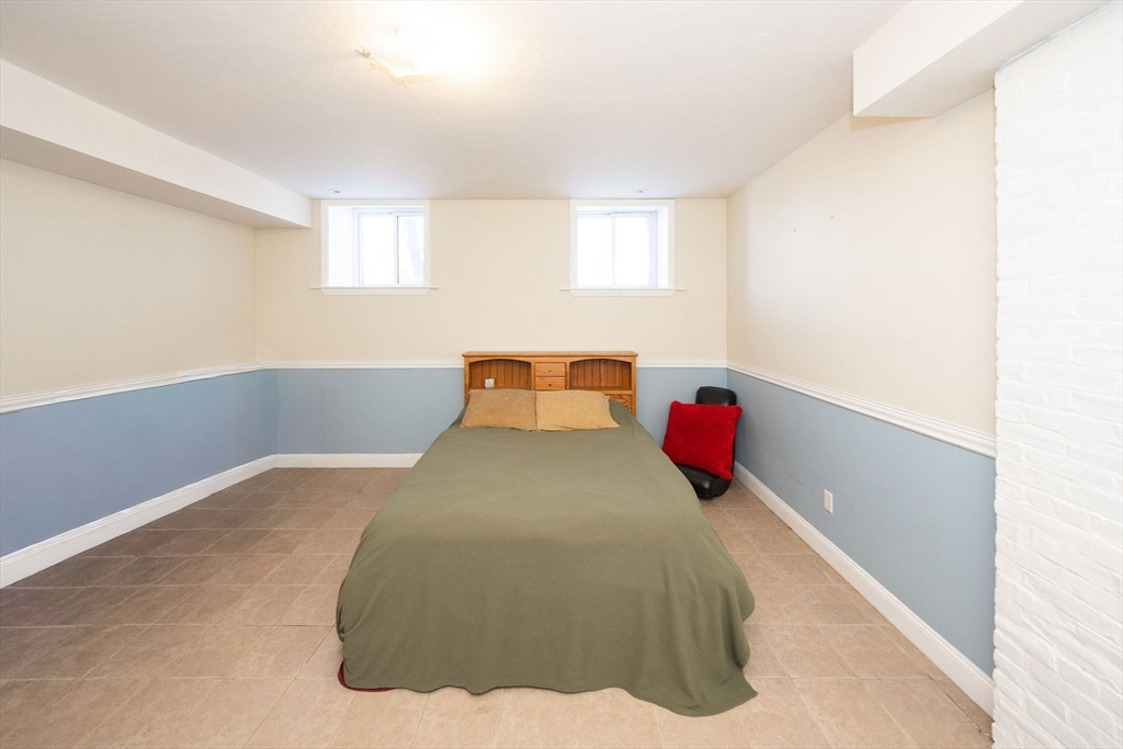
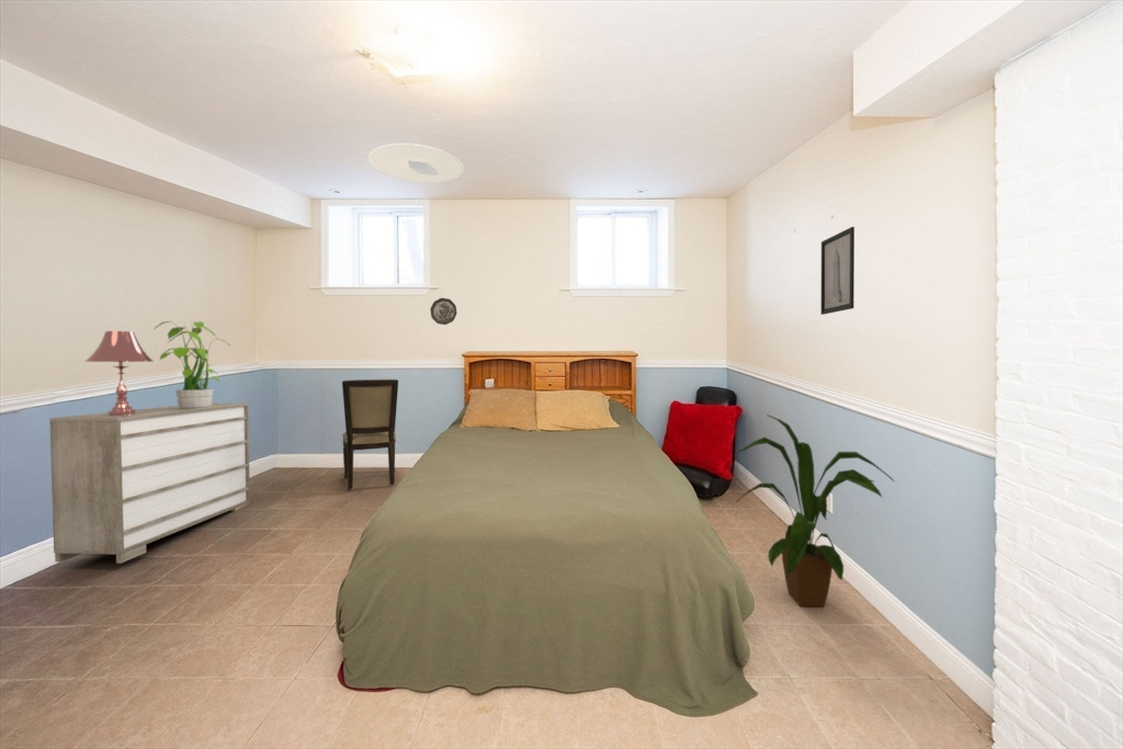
+ wall art [820,226,855,316]
+ potted plant [154,318,231,408]
+ ceiling light [367,143,465,184]
+ table lamp [83,330,156,416]
+ dining chair [341,378,399,490]
+ dresser [48,402,251,565]
+ decorative plate [429,297,458,326]
+ house plant [734,413,895,608]
